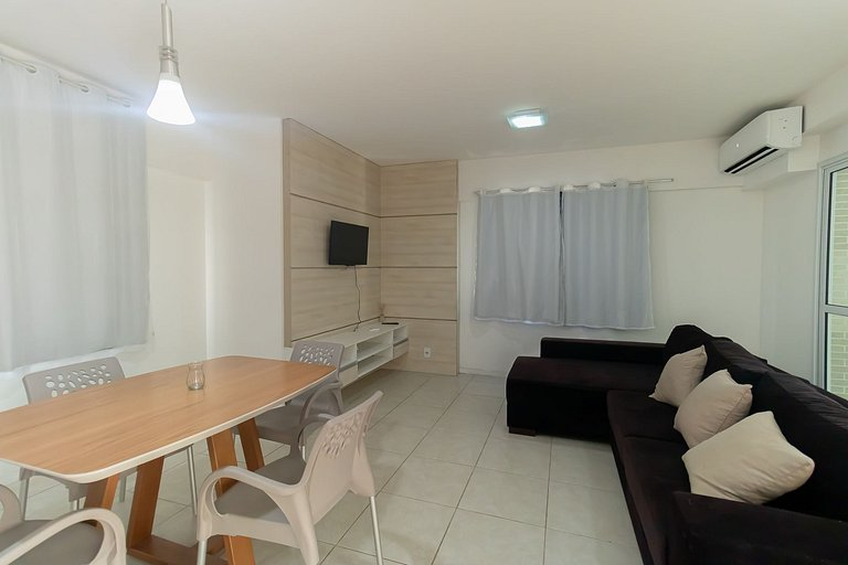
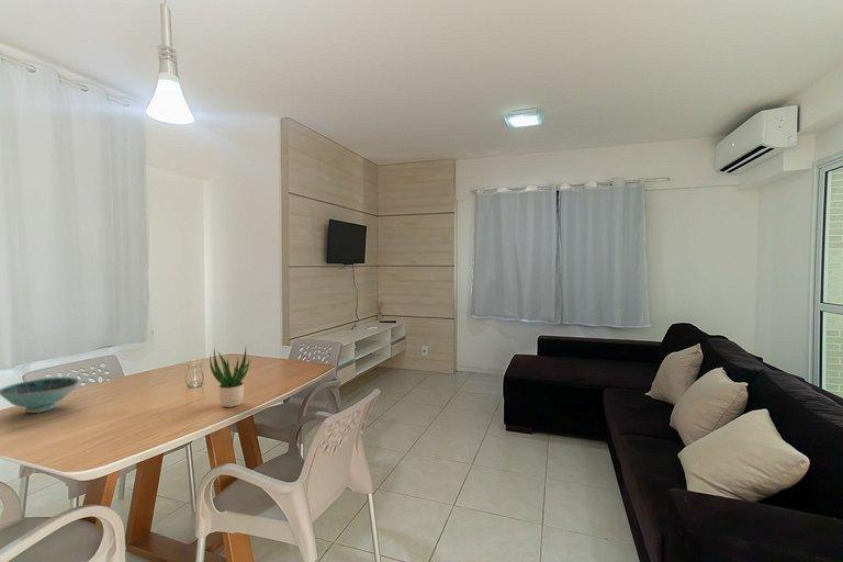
+ bowl [0,376,81,414]
+ potted plant [209,347,251,408]
